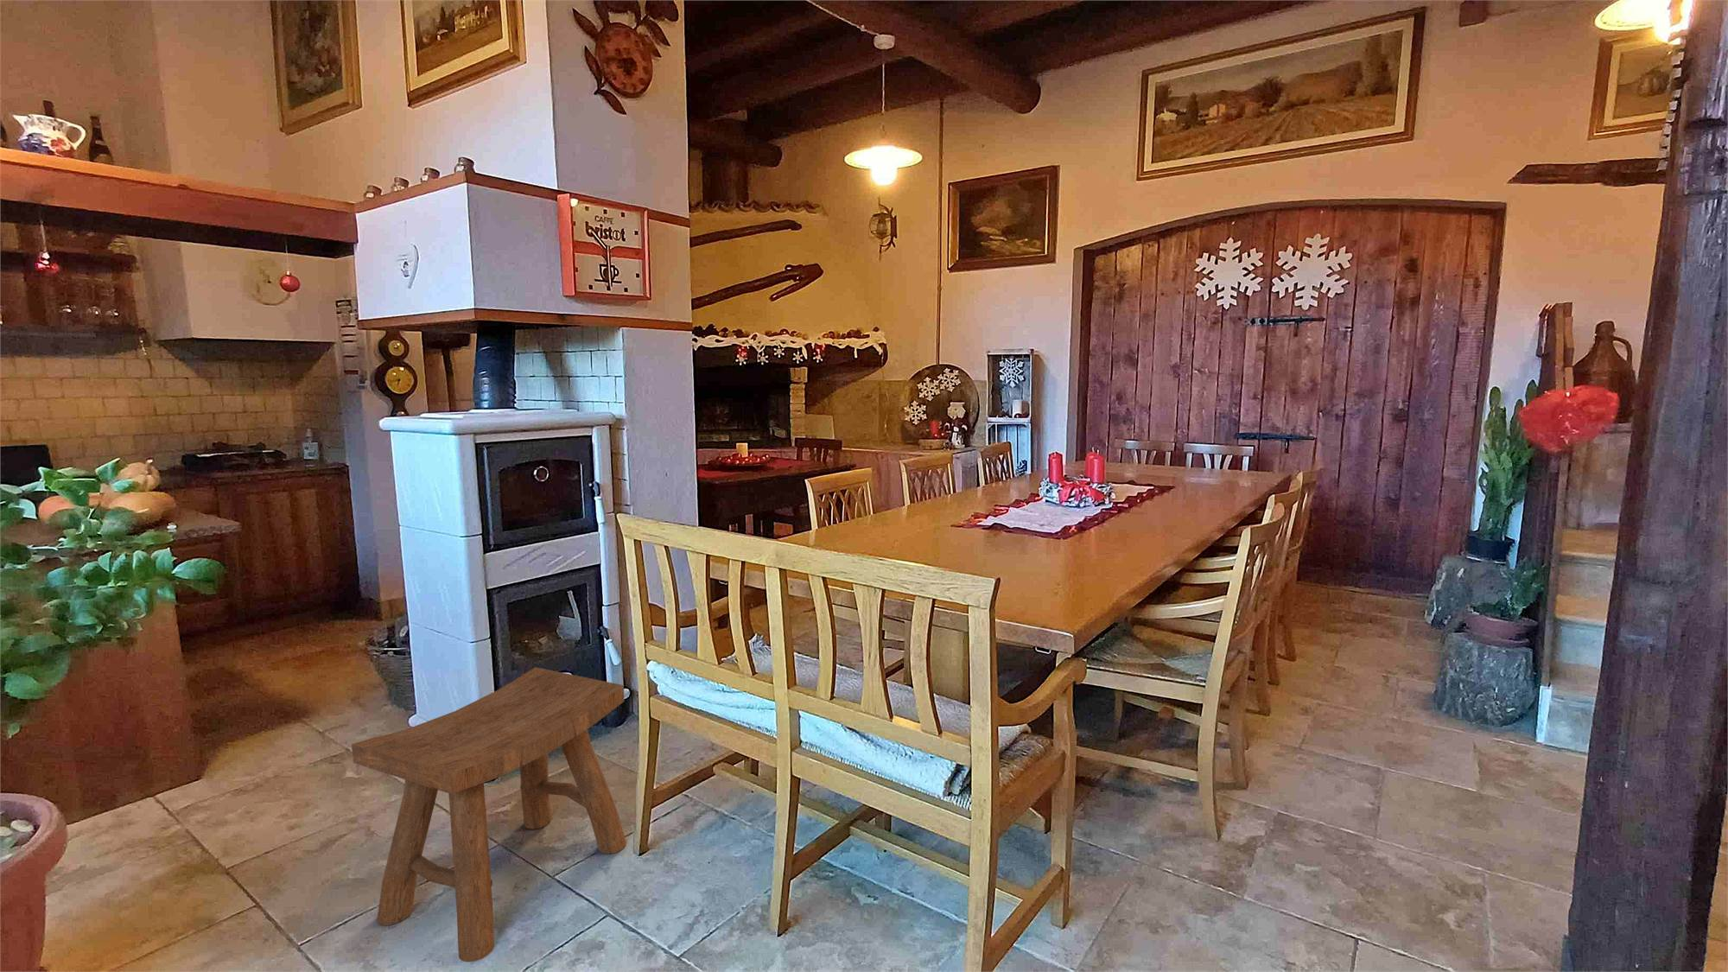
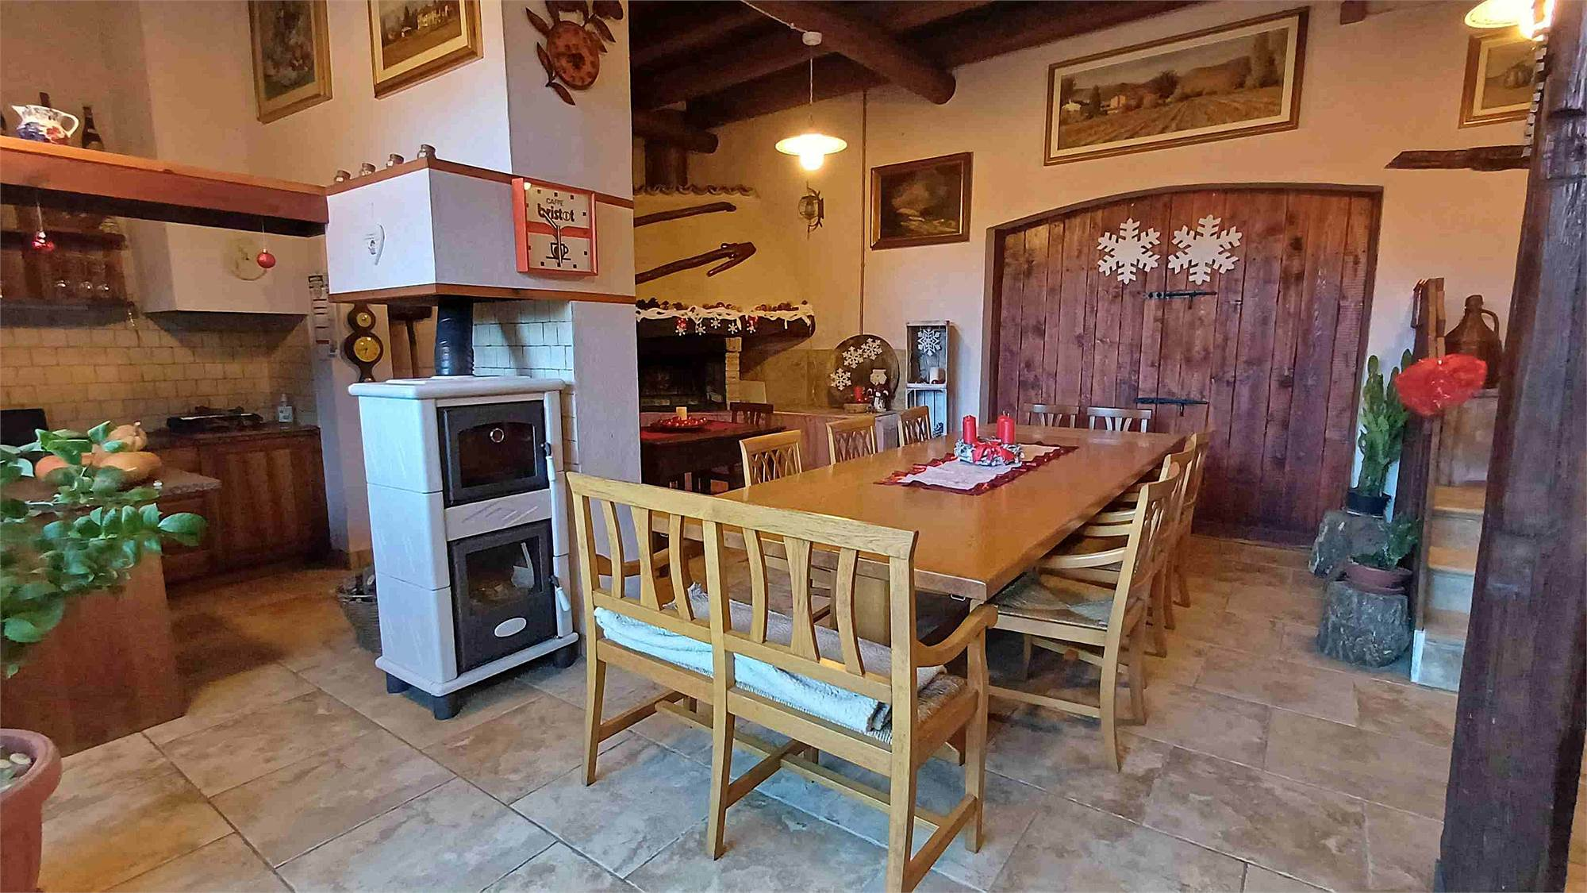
- stool [351,666,628,963]
